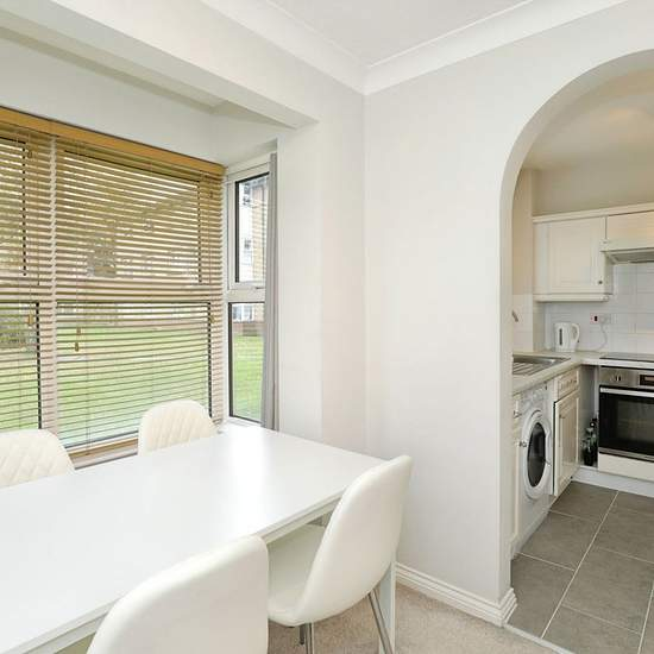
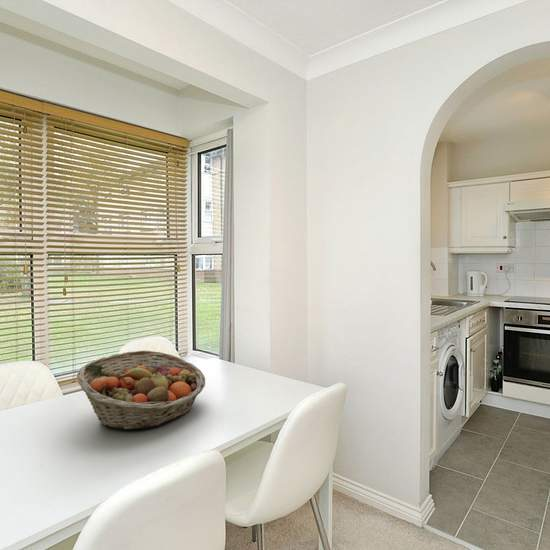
+ fruit basket [76,350,206,431]
